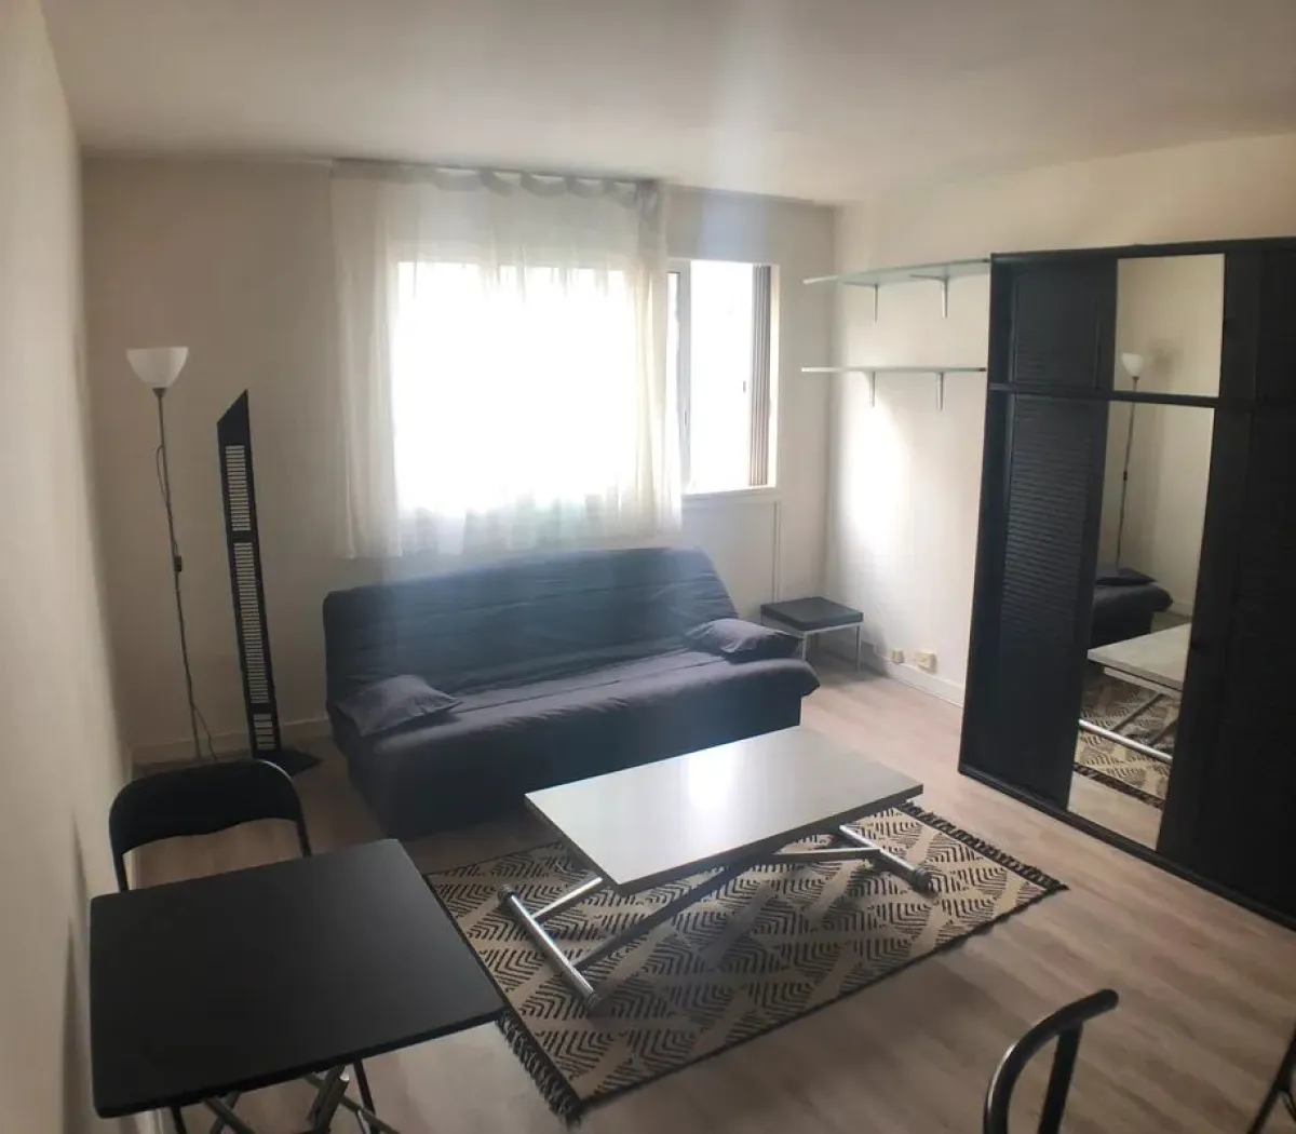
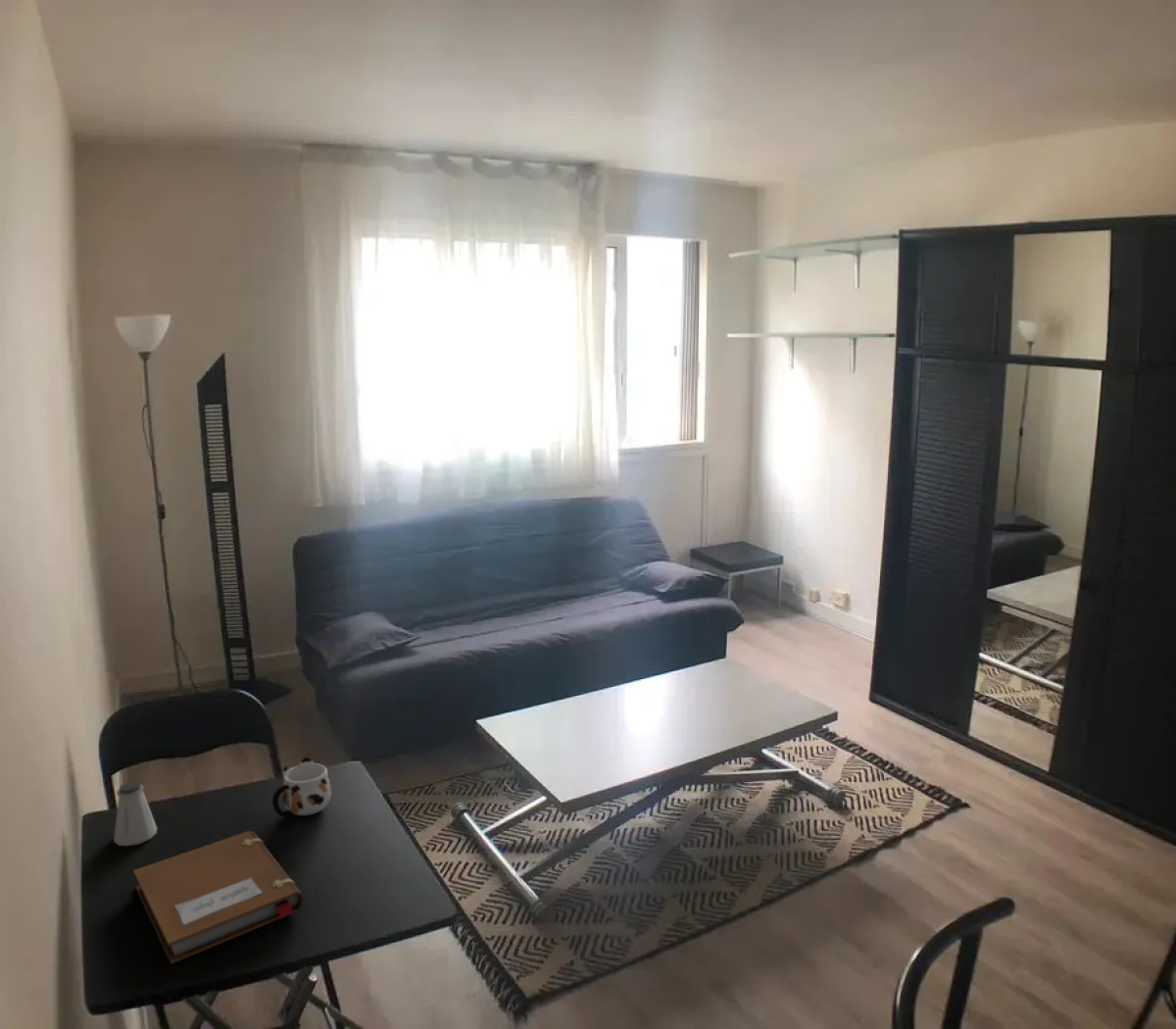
+ mug [271,757,332,817]
+ saltshaker [113,780,158,847]
+ notebook [132,830,305,964]
